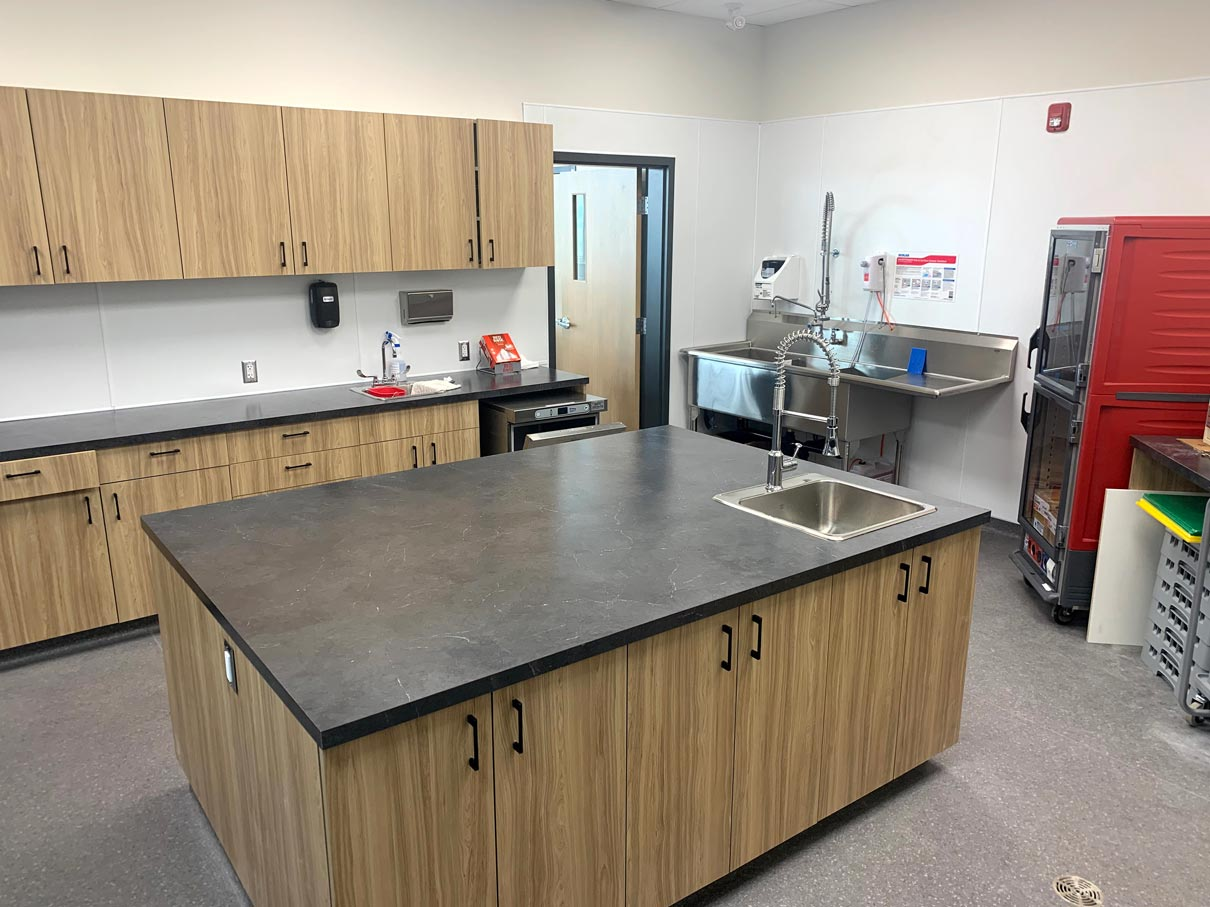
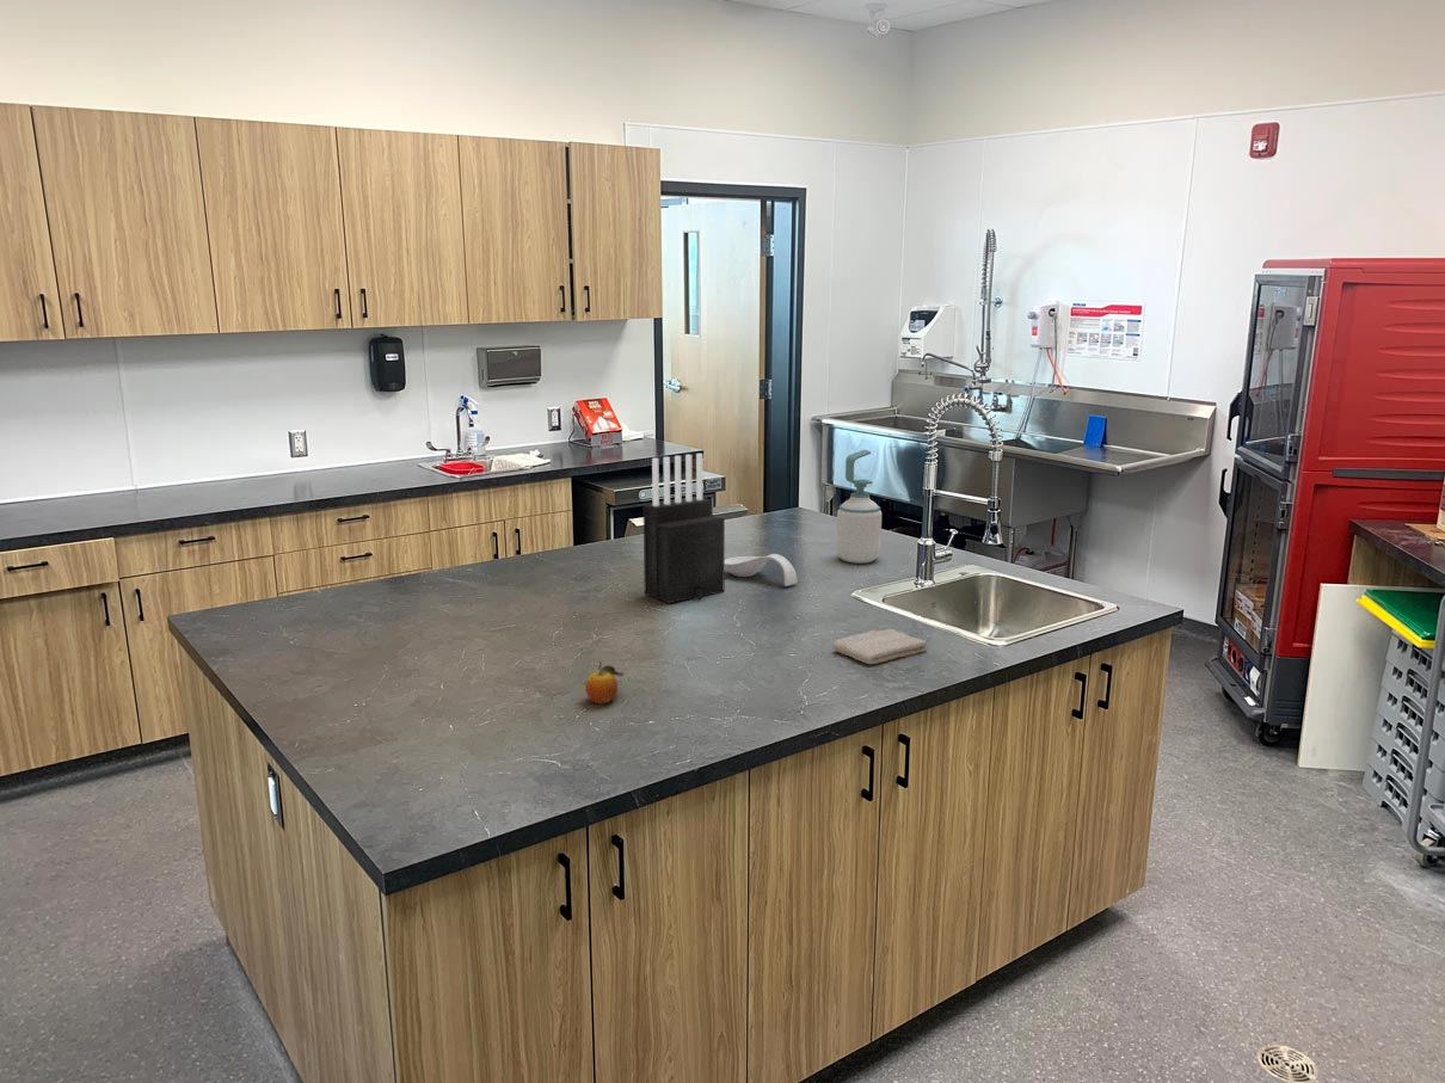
+ spoon rest [725,553,799,587]
+ knife block [642,453,726,604]
+ fruit [584,660,625,706]
+ washcloth [831,628,928,666]
+ soap bottle [836,449,883,565]
